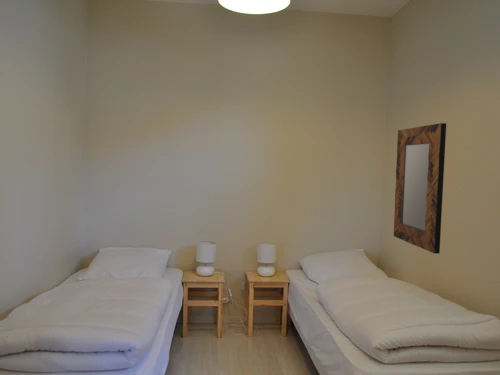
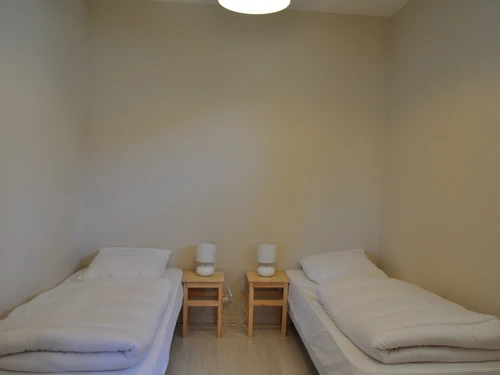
- home mirror [393,122,447,255]
